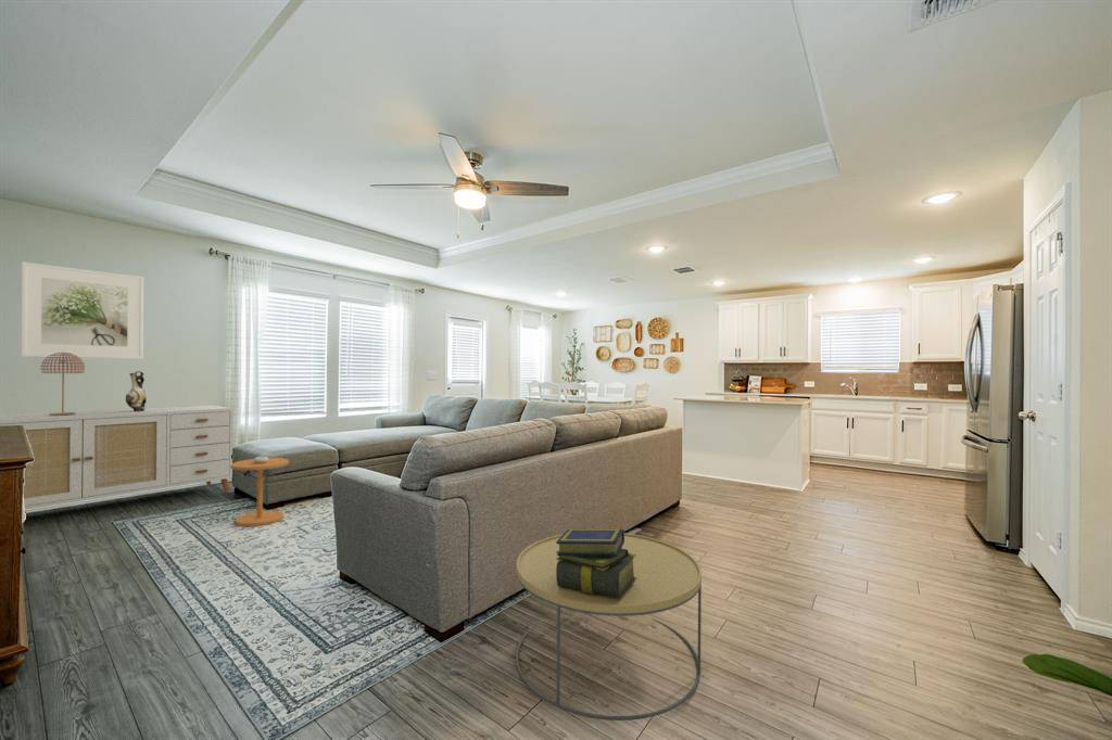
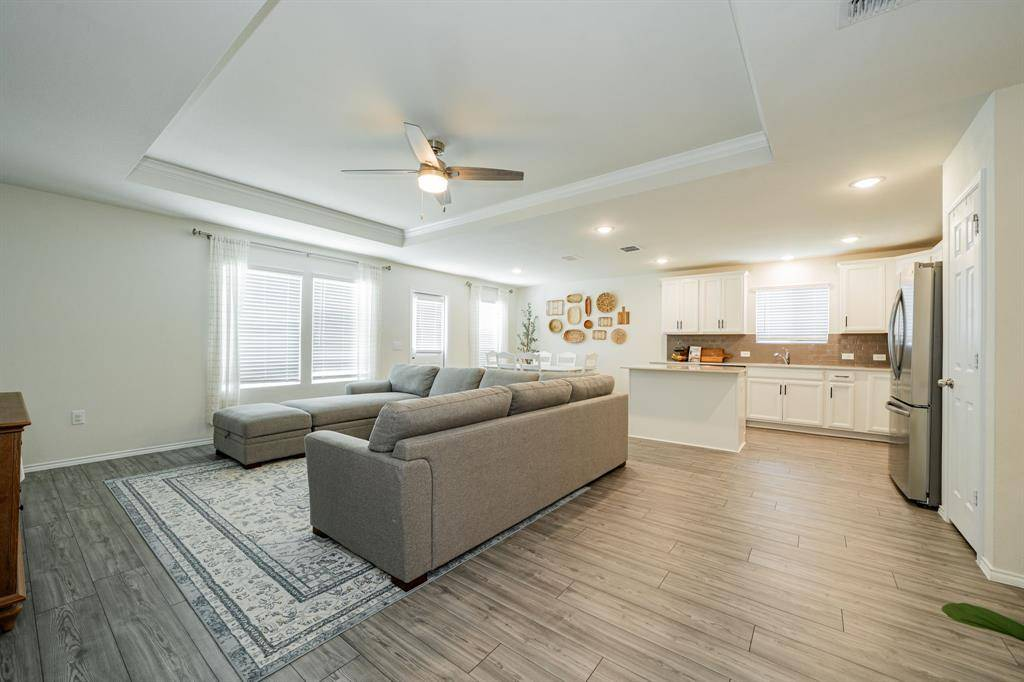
- stack of books [556,527,636,598]
- side table [230,456,290,527]
- table lamp [40,353,86,416]
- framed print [20,260,144,360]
- sideboard [0,405,235,511]
- coffee table [515,532,703,722]
- decorative vase [125,370,148,411]
